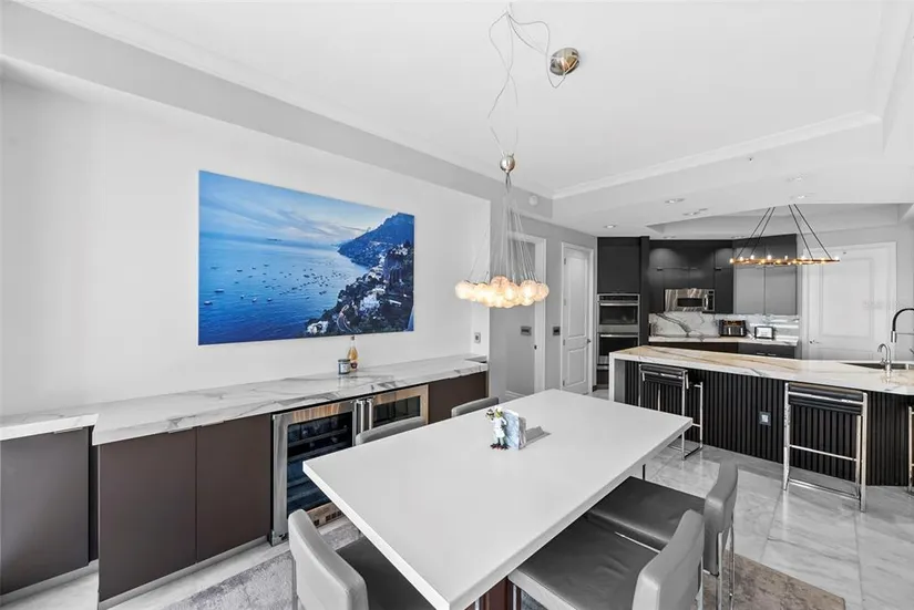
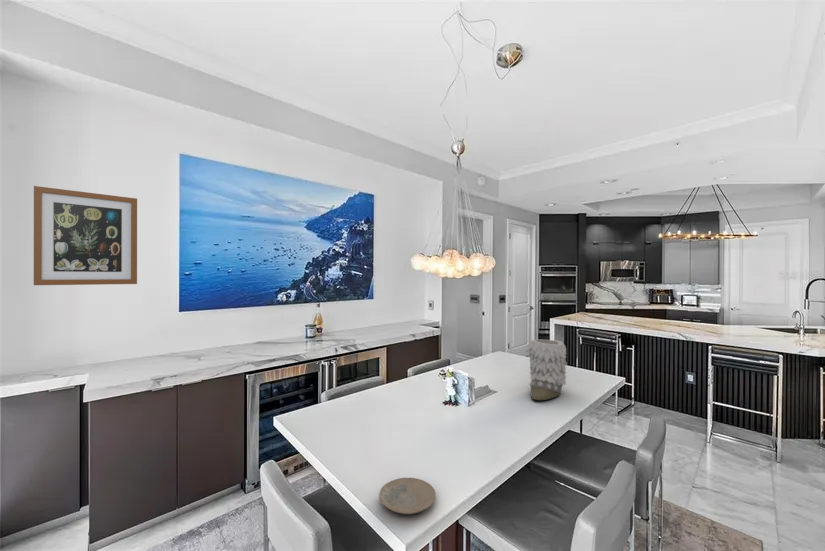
+ wall art [33,185,138,286]
+ vase [525,339,568,401]
+ plate [378,477,437,515]
